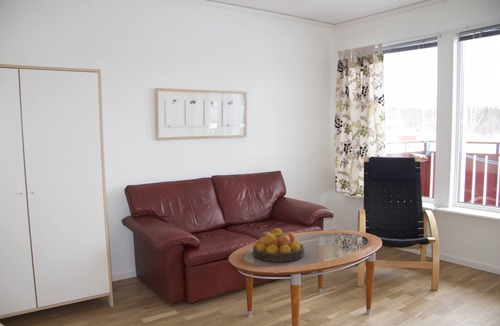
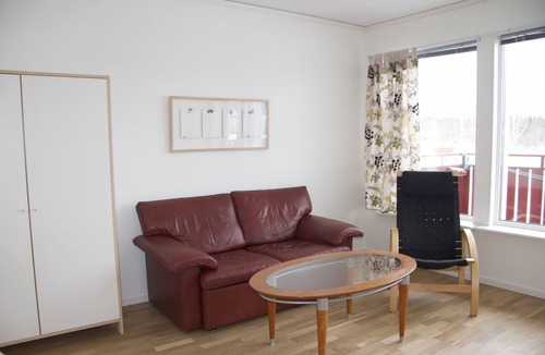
- fruit bowl [252,227,306,263]
